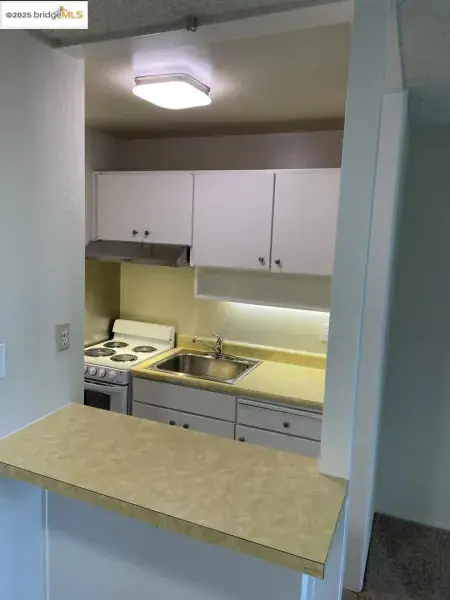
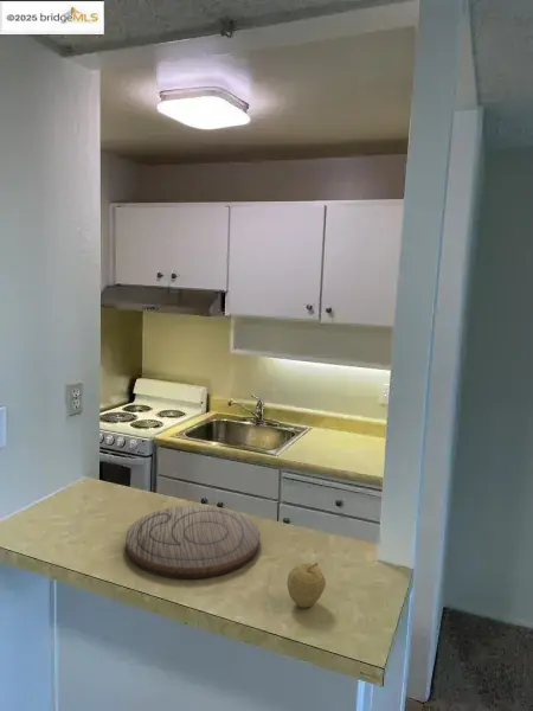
+ cutting board [124,505,261,579]
+ fruit [287,562,327,609]
